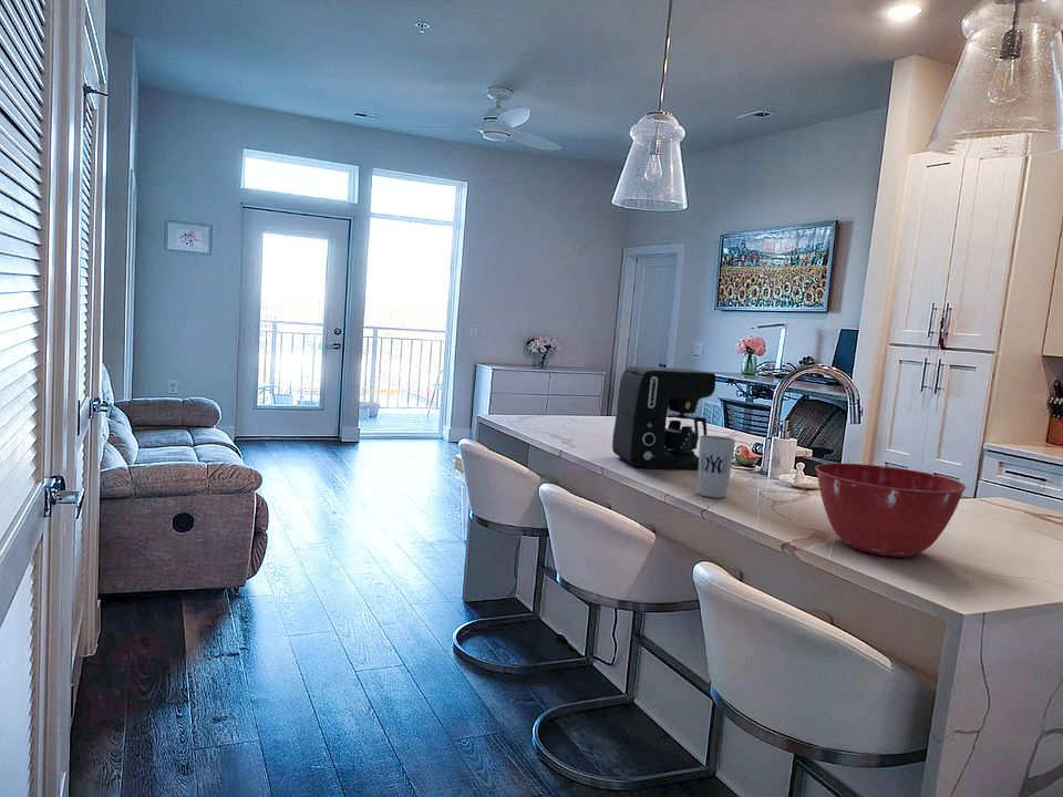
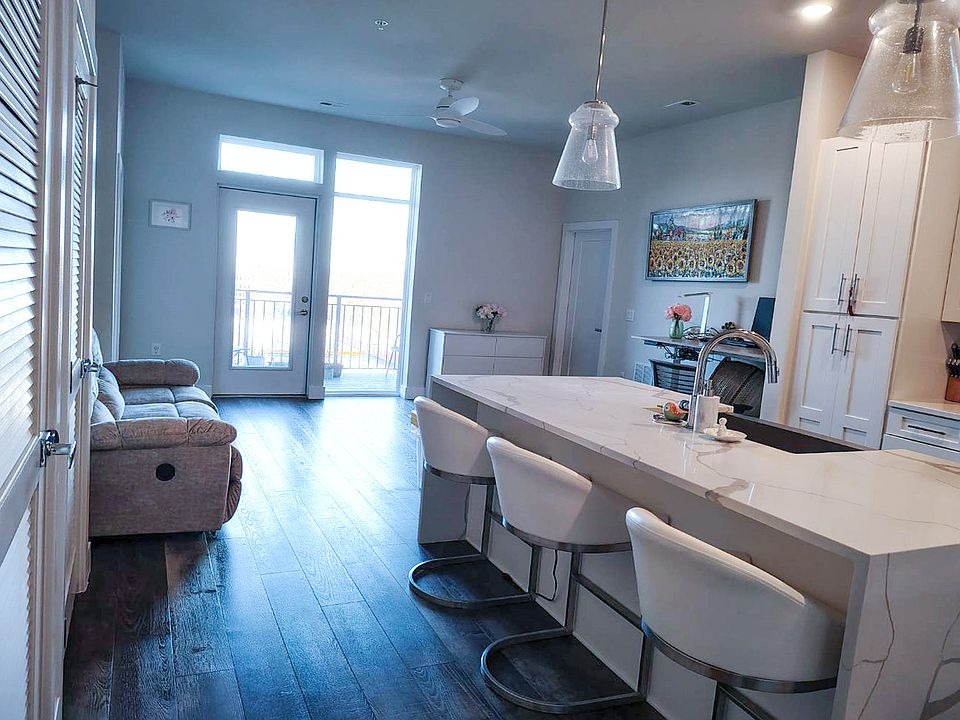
- coffee maker [611,365,716,472]
- mixing bowl [814,463,967,558]
- cup [696,434,736,499]
